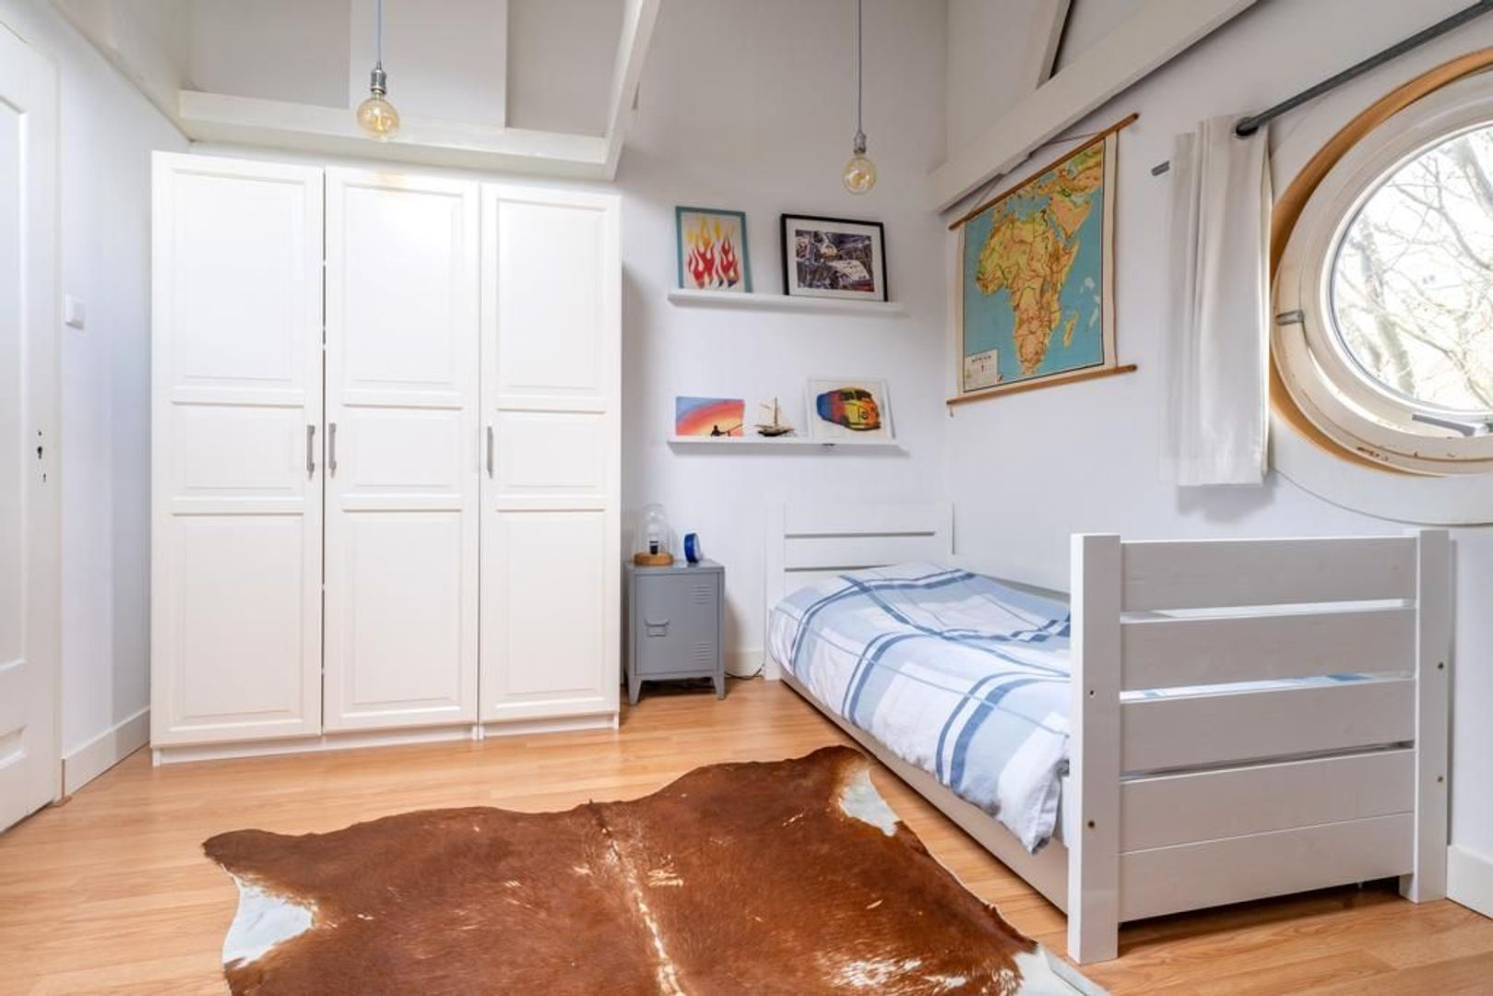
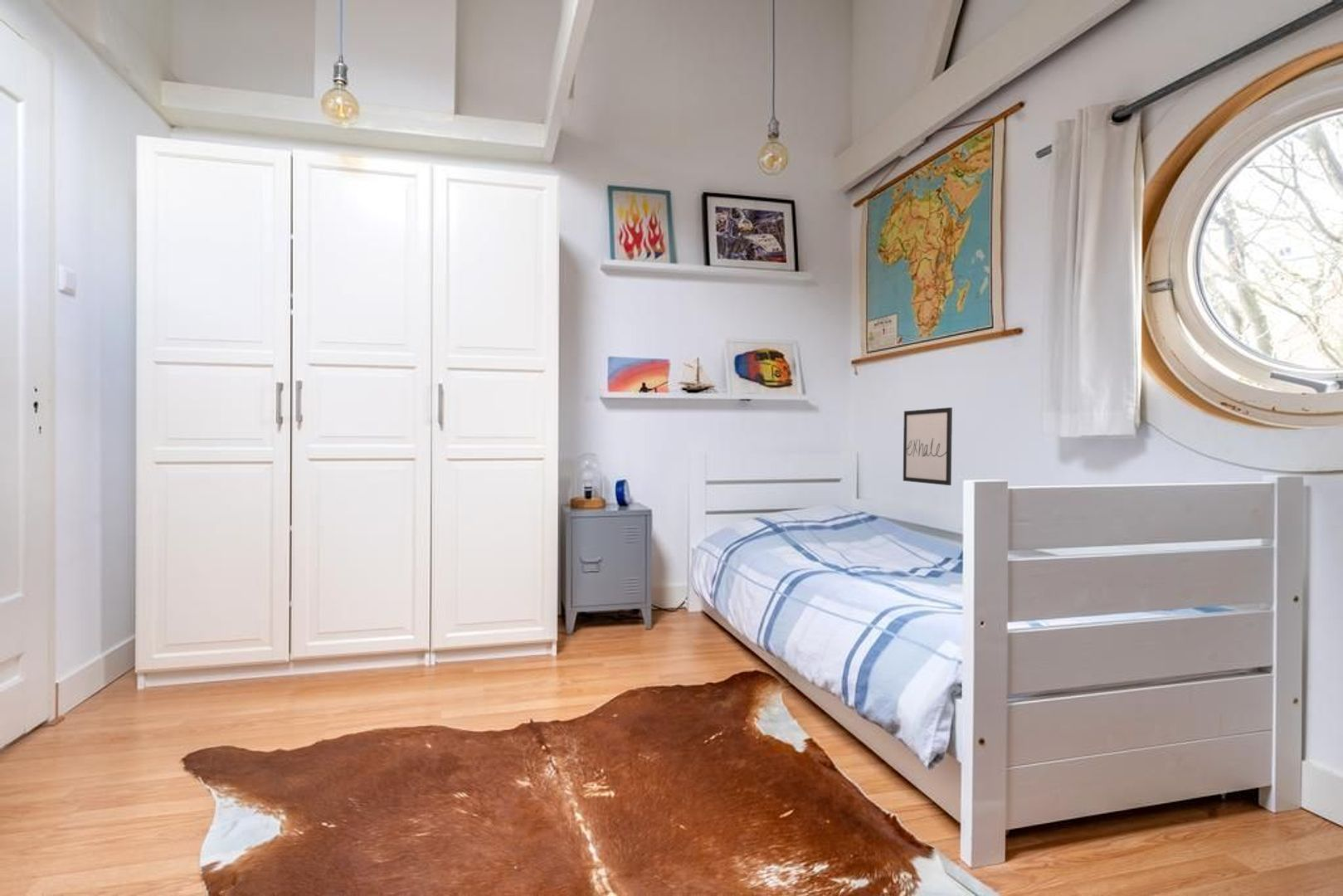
+ wall art [903,407,953,486]
